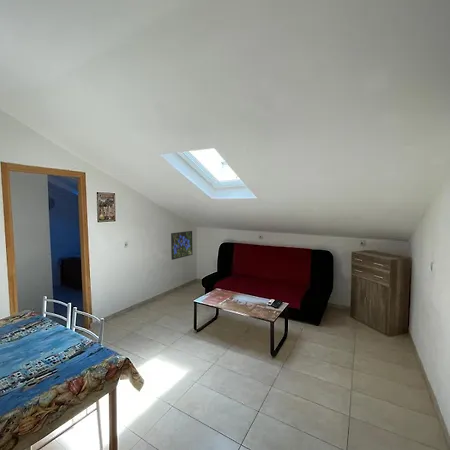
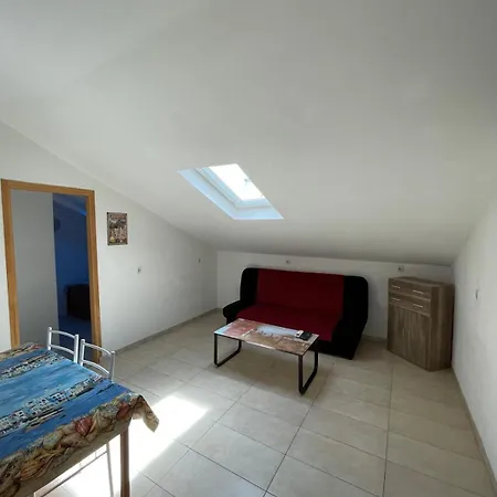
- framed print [170,230,193,261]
